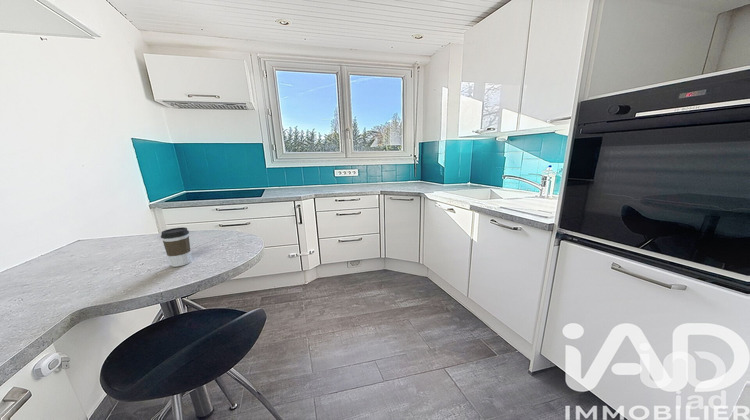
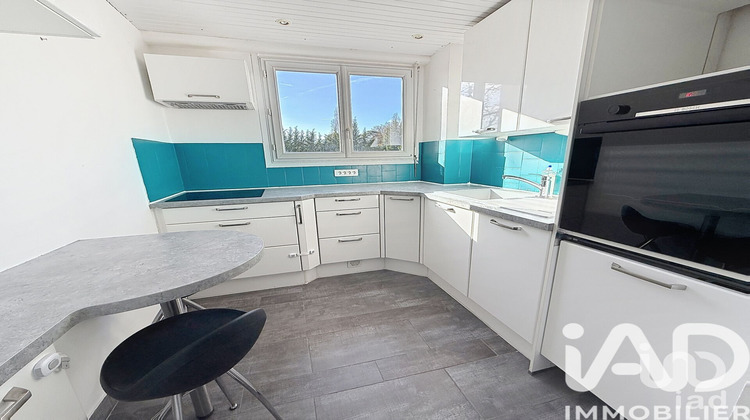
- coffee cup [160,226,192,268]
